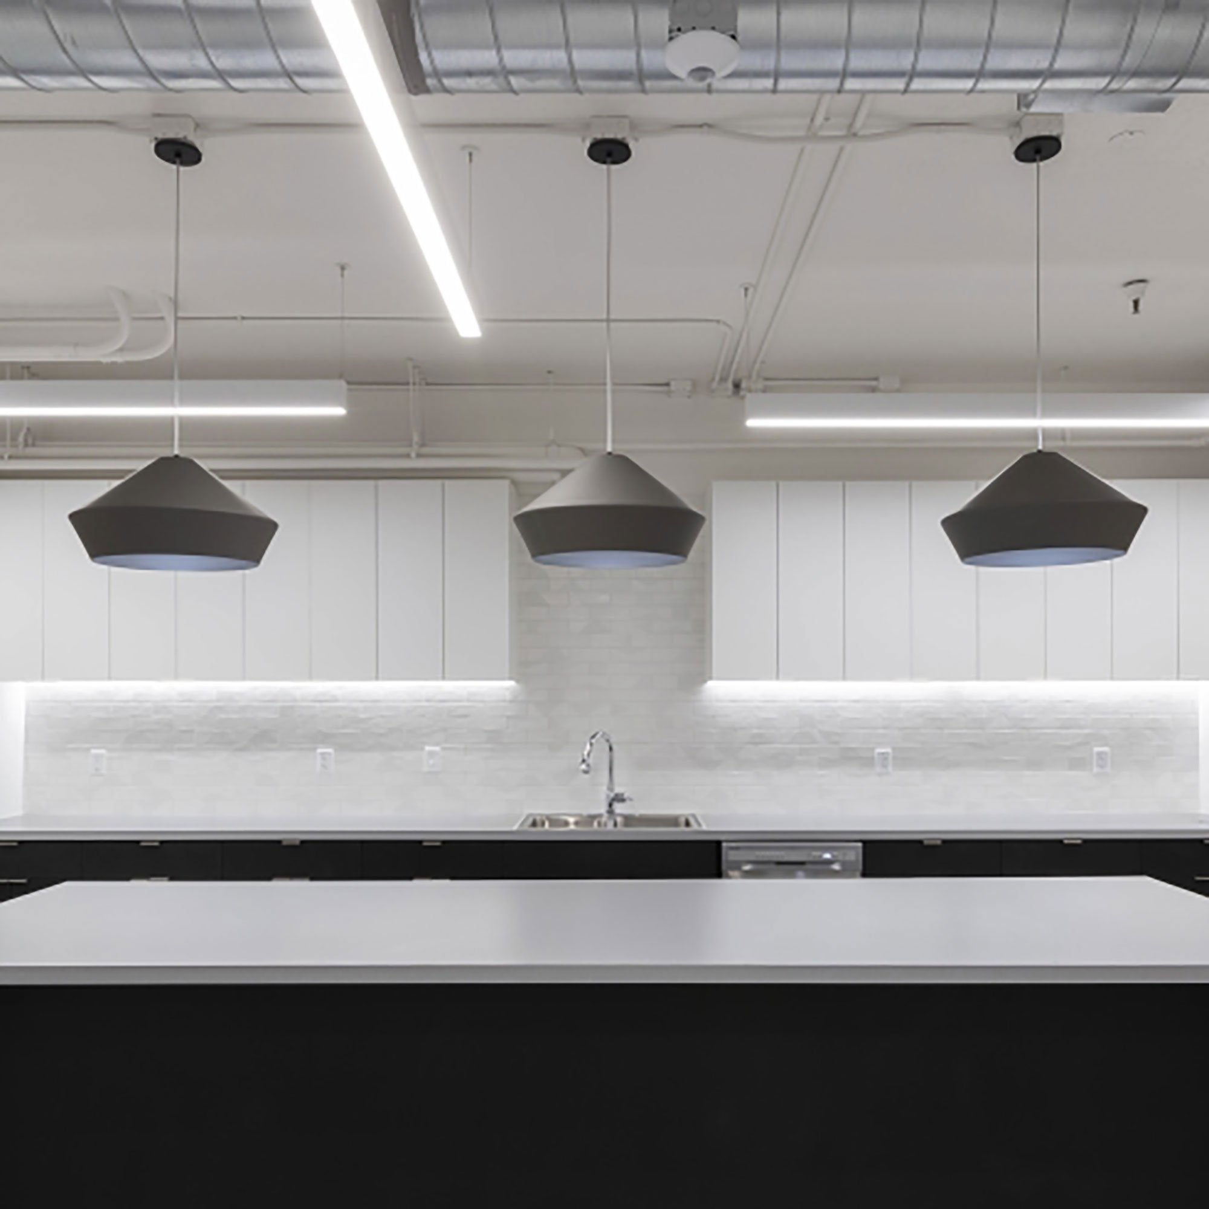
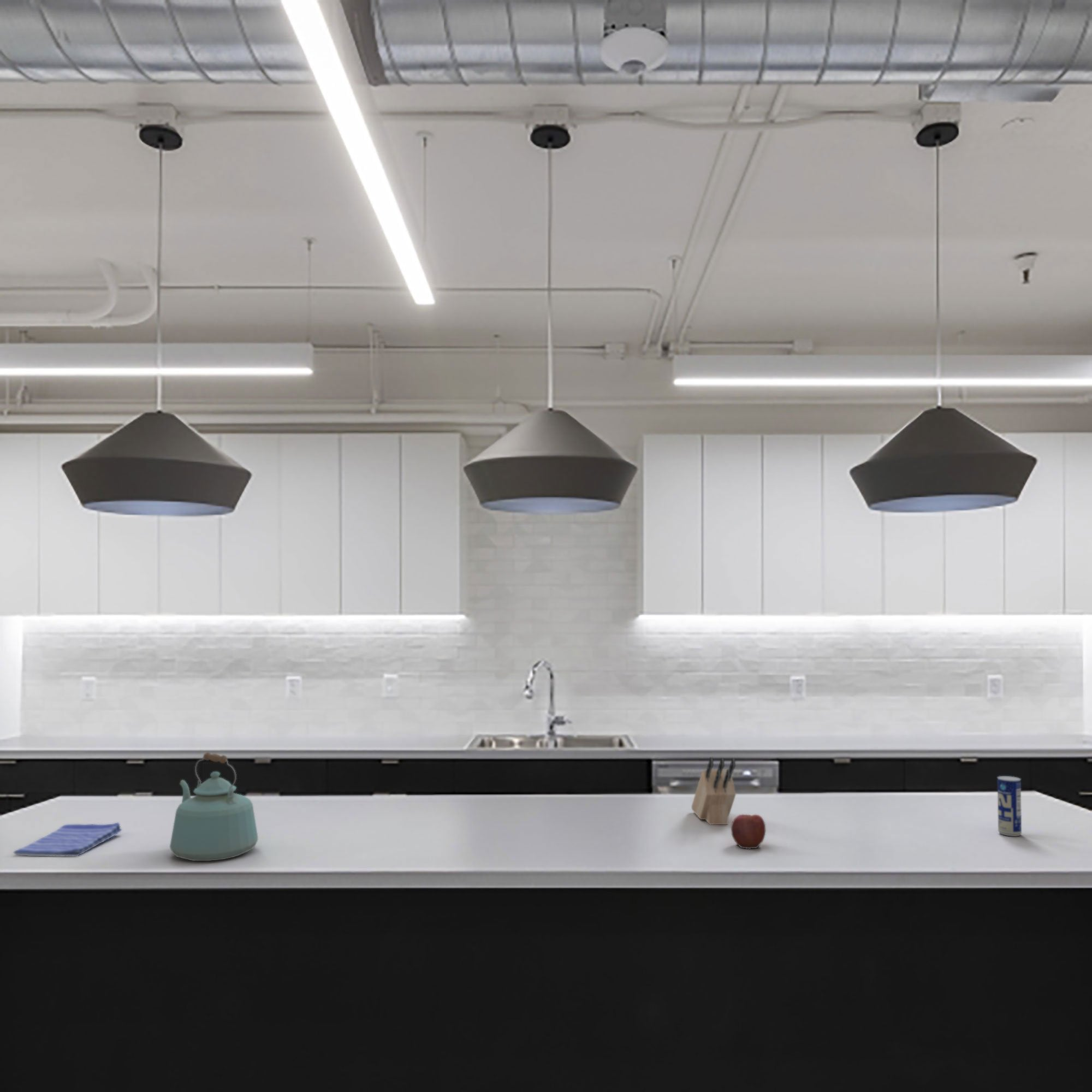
+ beverage can [997,775,1022,837]
+ apple [731,814,766,850]
+ knife block [691,757,737,825]
+ dish towel [13,822,122,857]
+ kettle [169,752,258,862]
